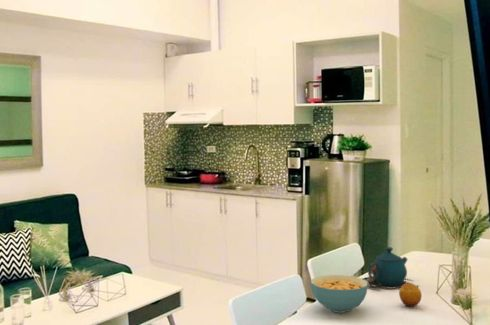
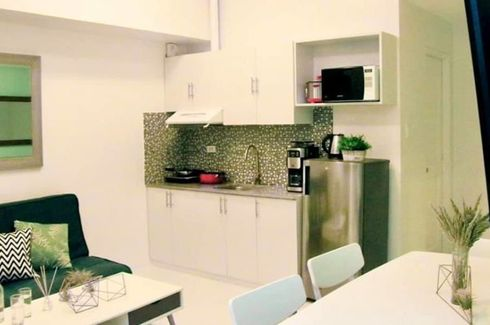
- fruit [398,282,423,308]
- cereal bowl [310,274,369,314]
- teapot [361,246,415,291]
